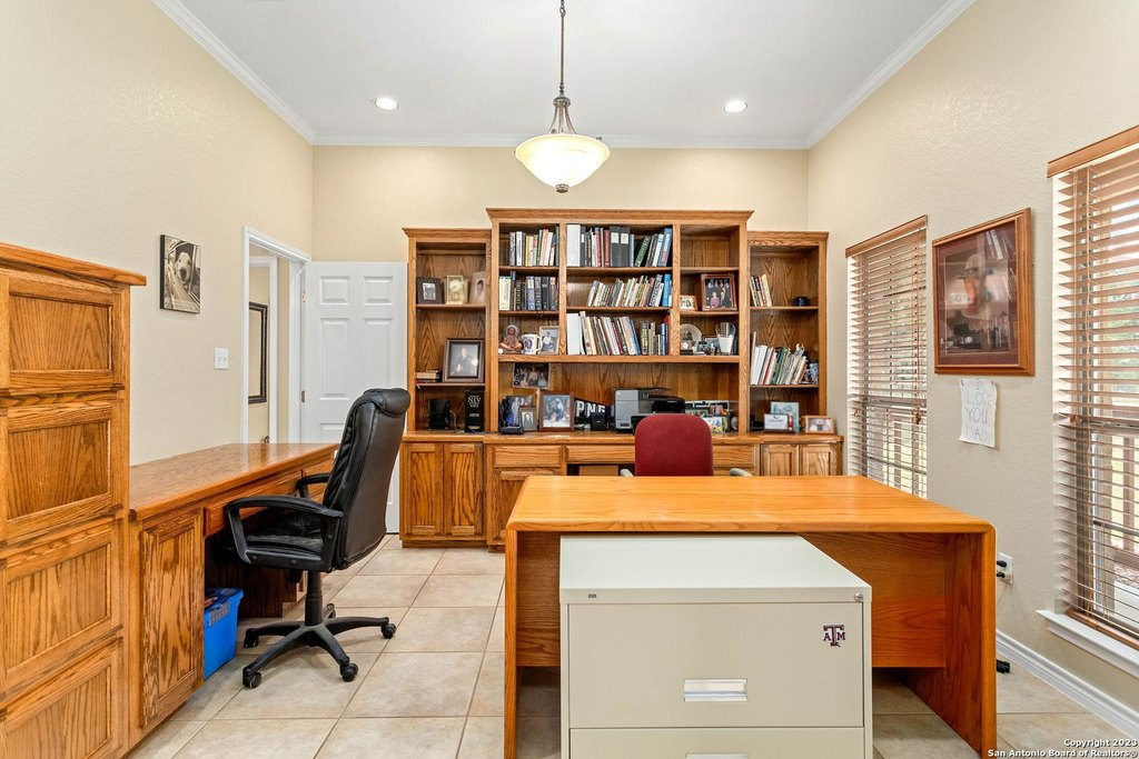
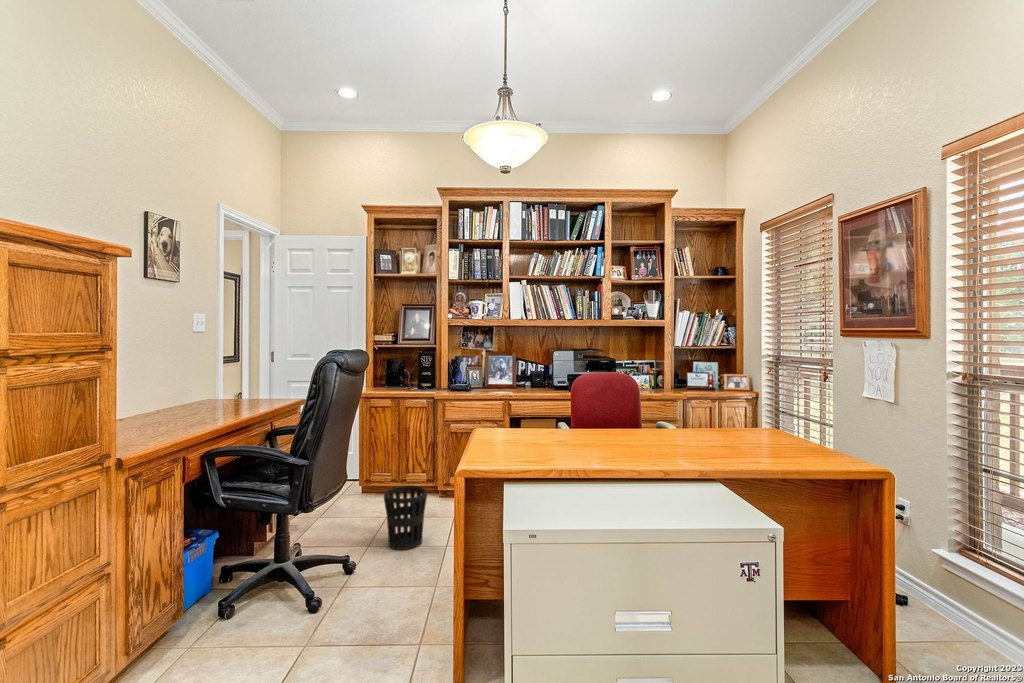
+ wastebasket [383,485,428,551]
